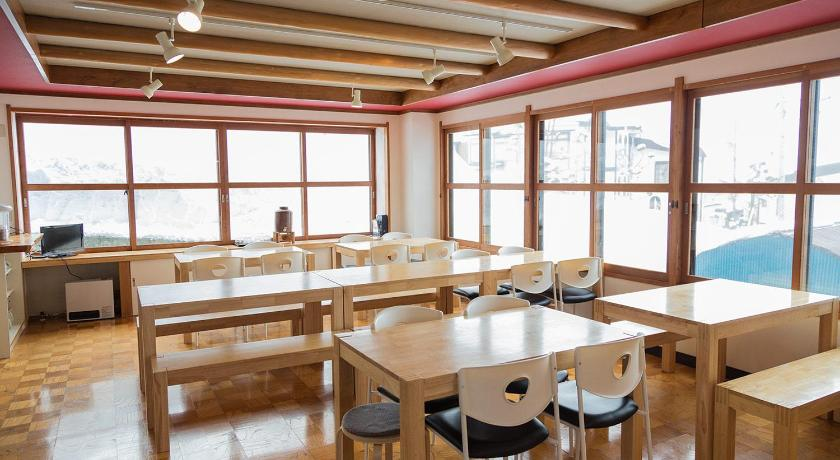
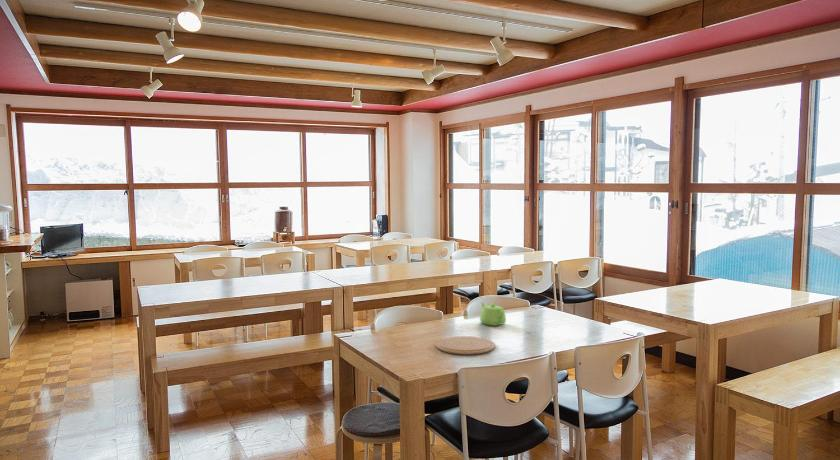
+ plate [435,335,496,355]
+ teapot [479,301,507,327]
